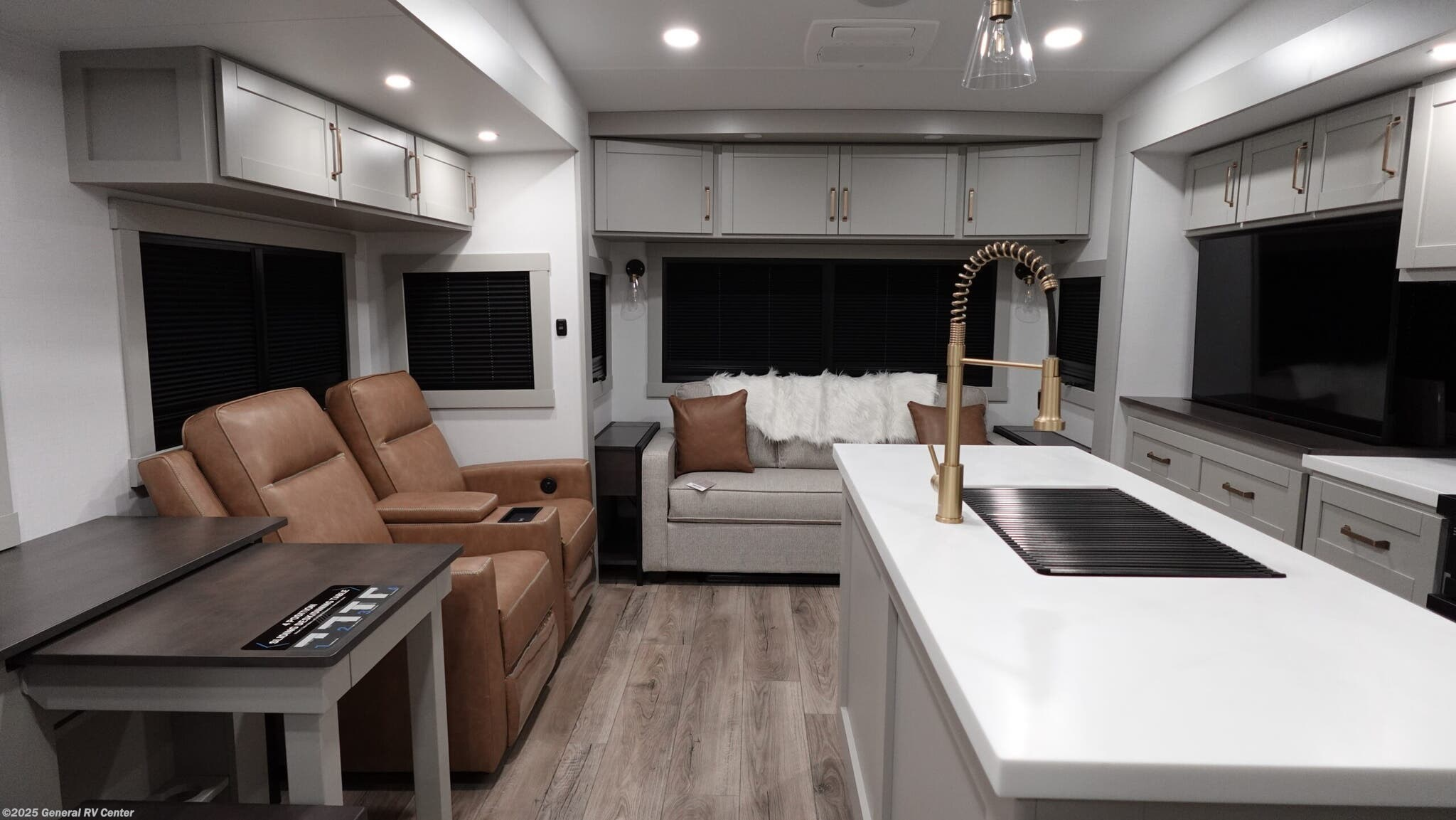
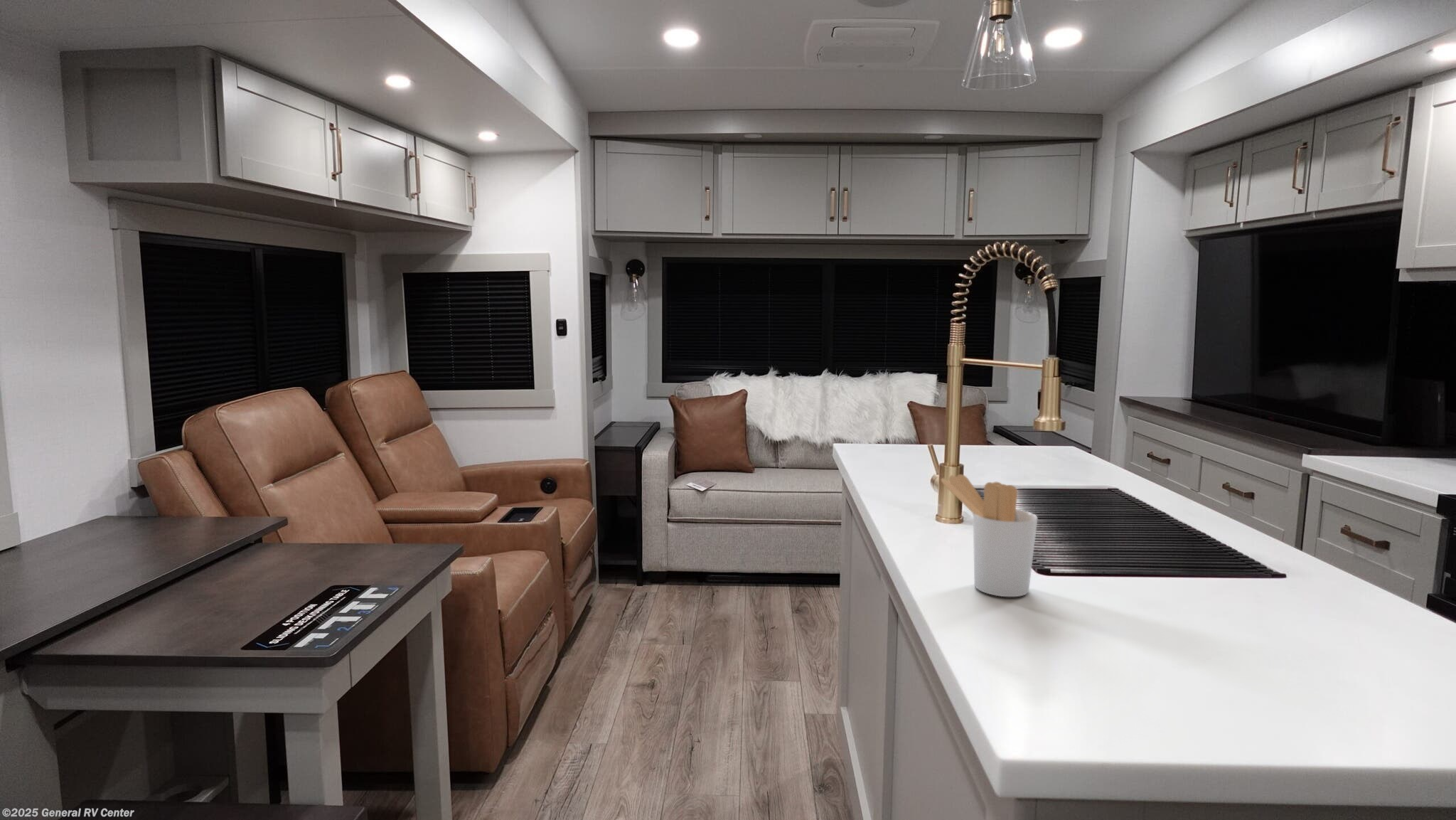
+ utensil holder [941,474,1038,597]
